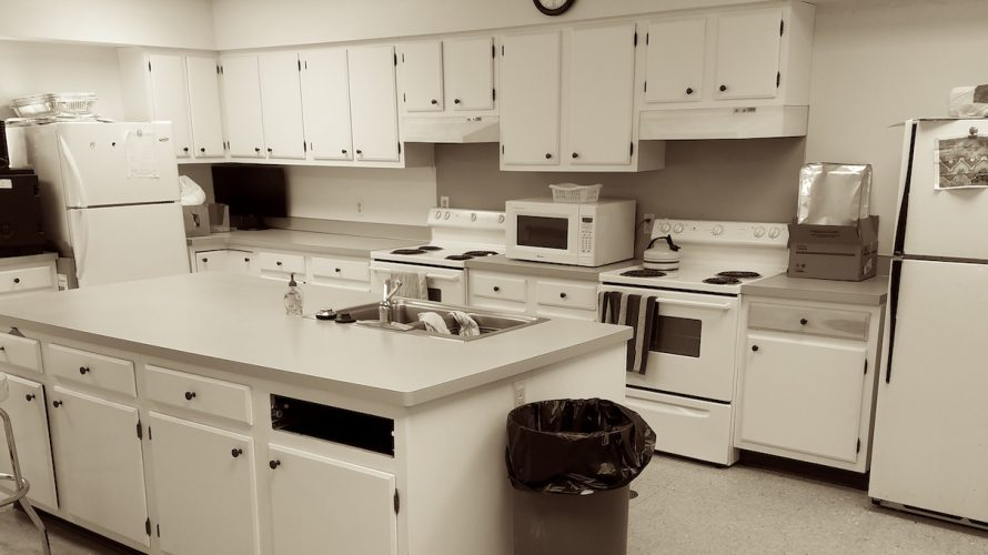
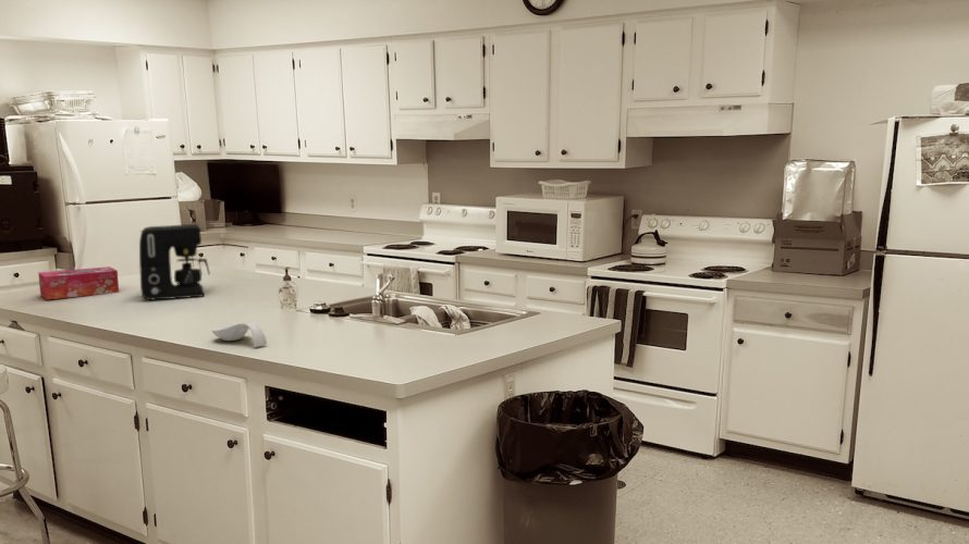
+ spoon rest [211,320,268,348]
+ tissue box [37,265,120,300]
+ coffee maker [138,223,211,300]
